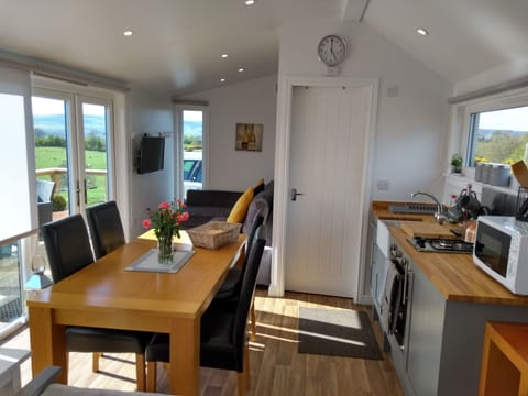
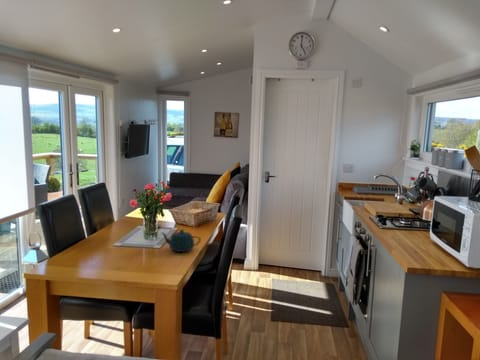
+ teapot [161,228,202,253]
